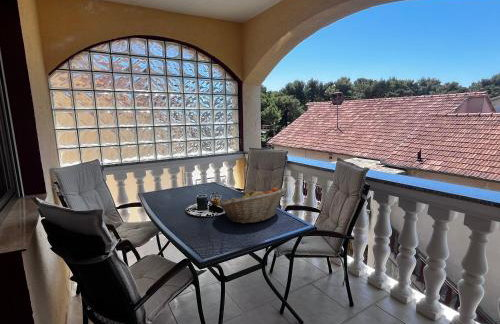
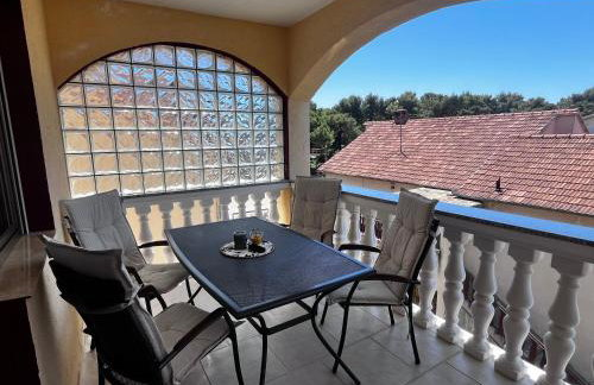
- fruit basket [217,187,287,224]
